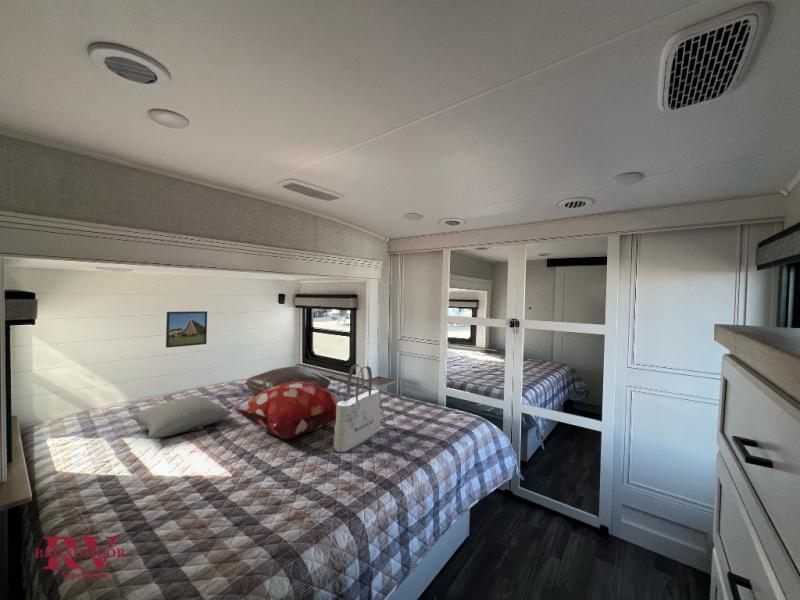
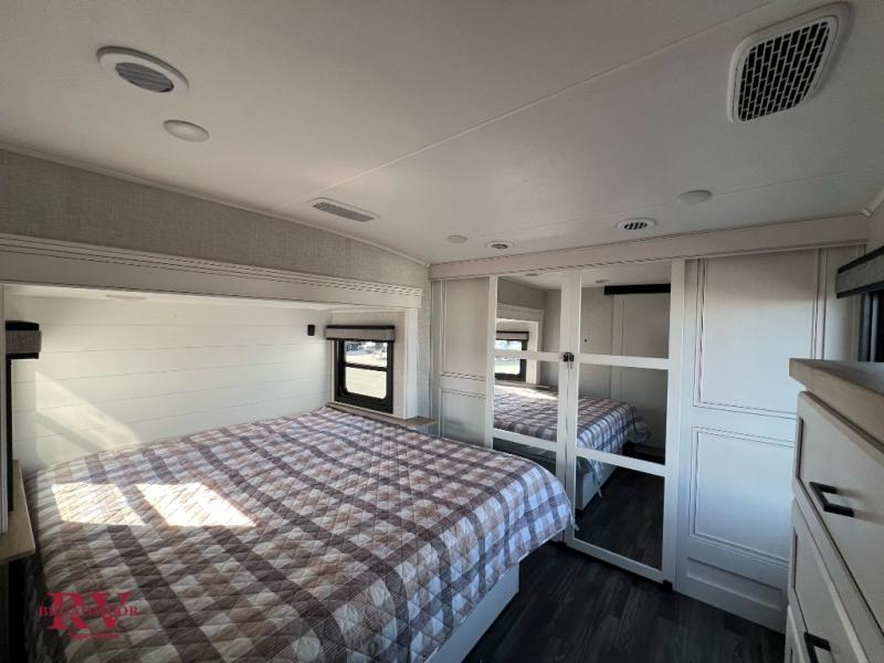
- pillow [129,395,233,440]
- tote bag [332,363,381,453]
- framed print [165,310,208,349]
- decorative pillow [235,382,342,440]
- pillow [244,366,332,395]
